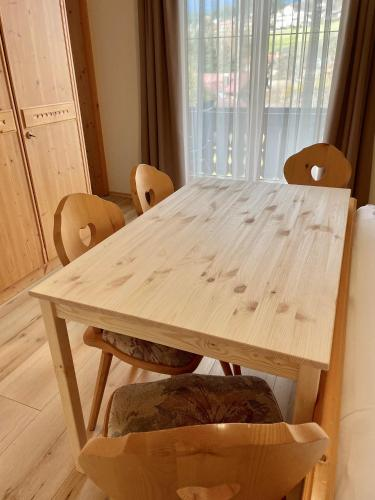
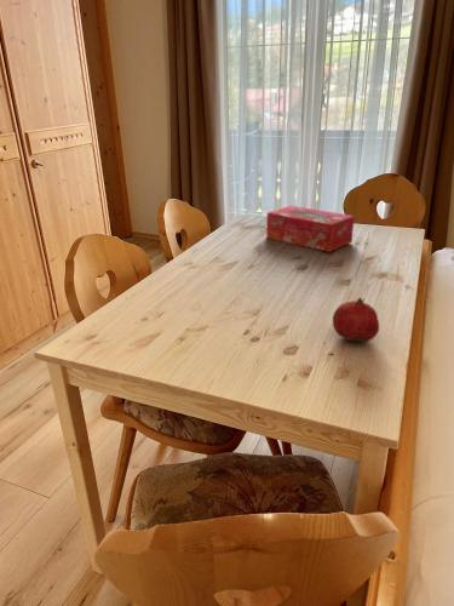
+ fruit [332,297,380,343]
+ tissue box [265,205,356,253]
